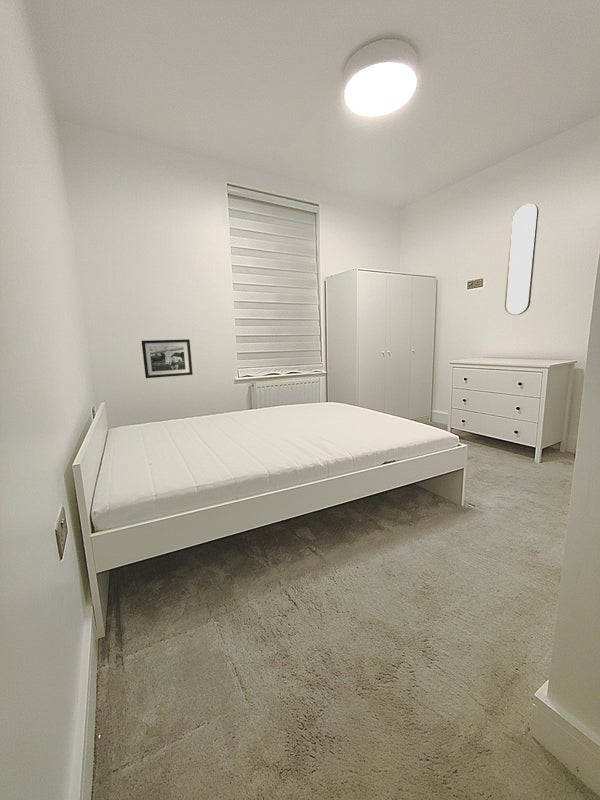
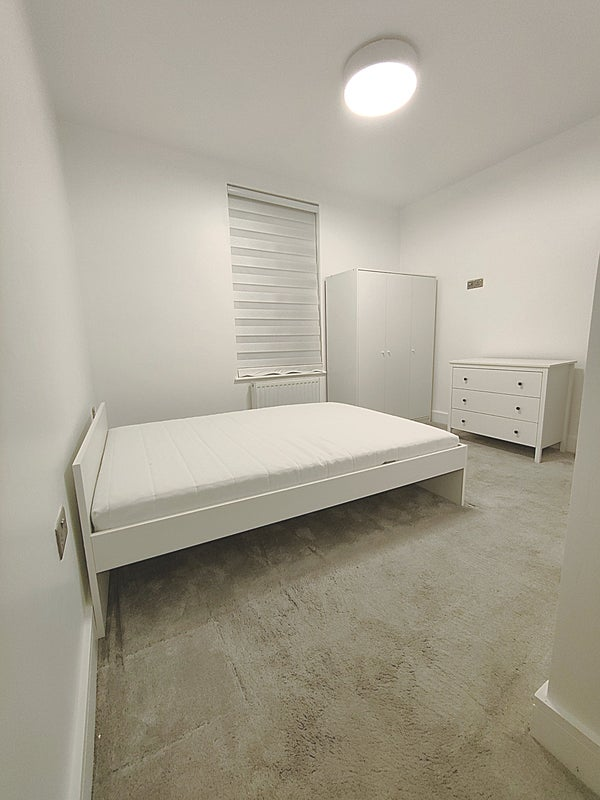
- home mirror [503,202,540,316]
- picture frame [141,338,194,379]
